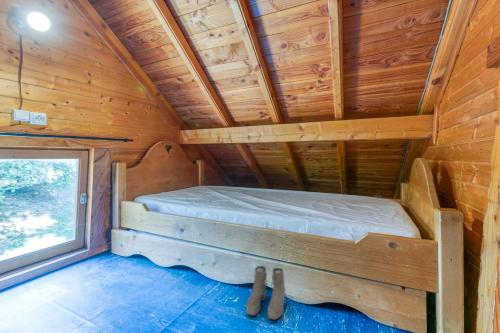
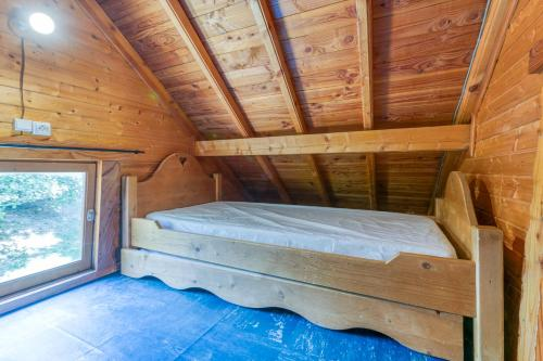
- boots [245,265,286,321]
